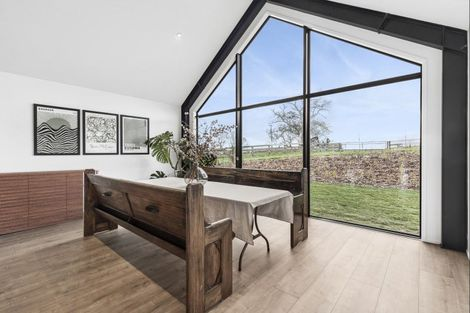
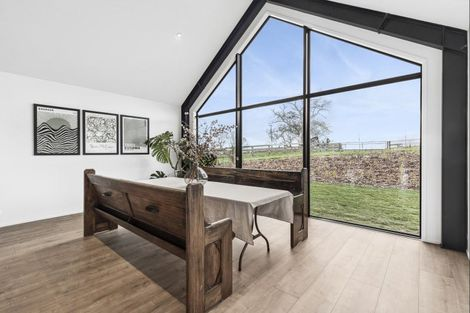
- sideboard [0,169,100,235]
